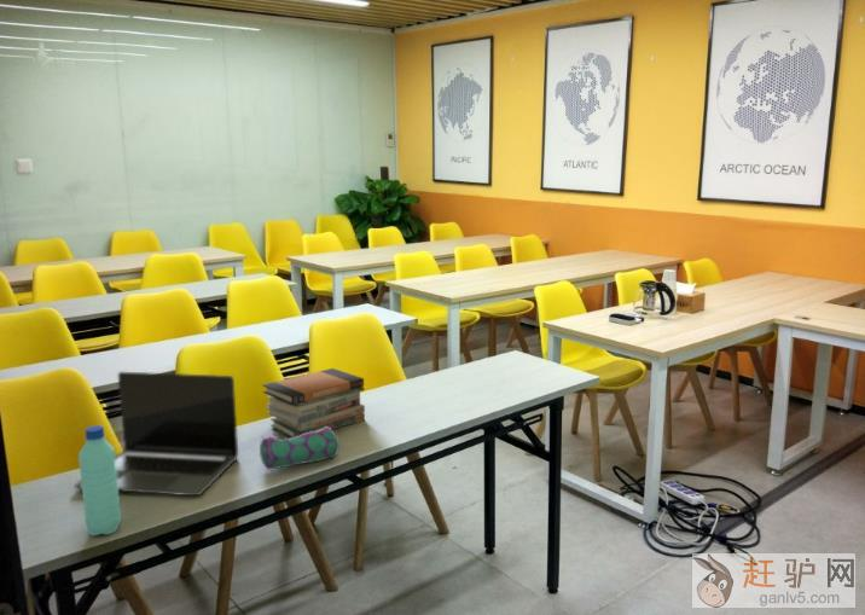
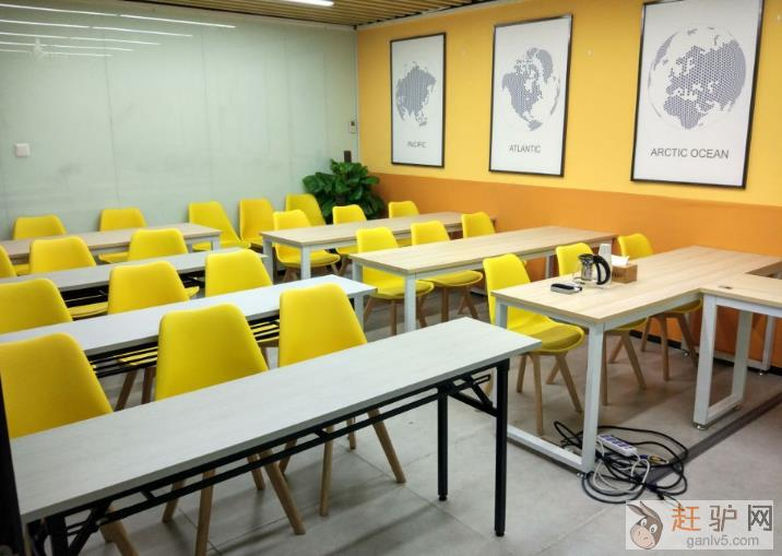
- water bottle [77,424,122,536]
- laptop [72,371,239,497]
- pencil case [259,427,341,471]
- book stack [261,367,366,439]
